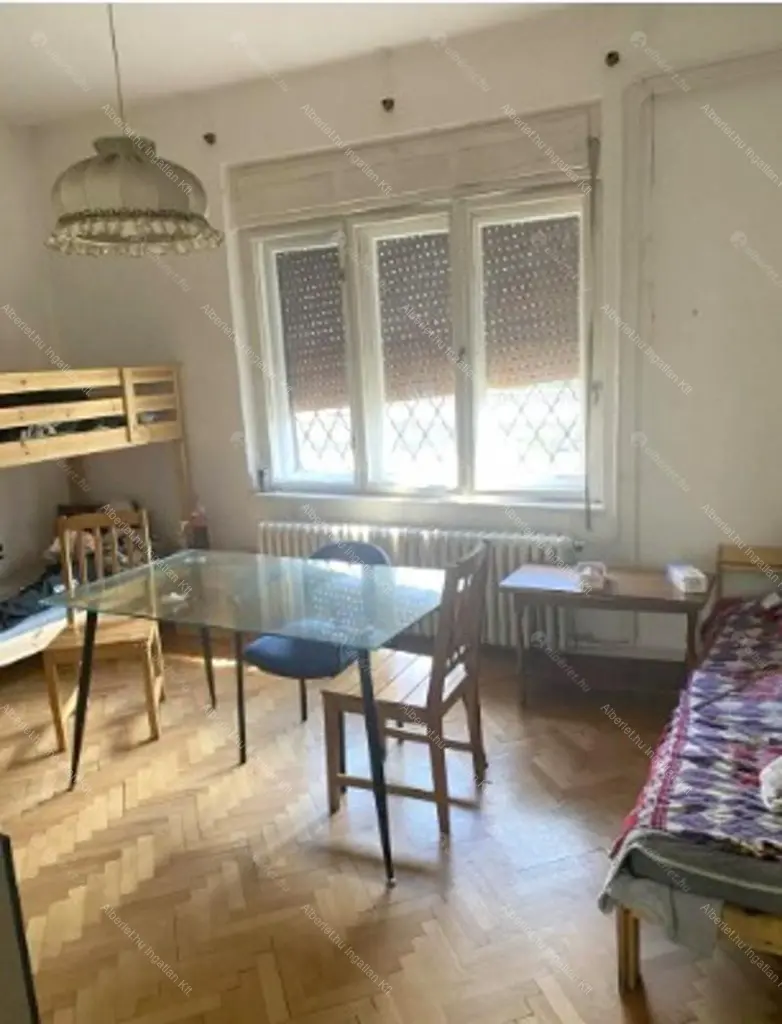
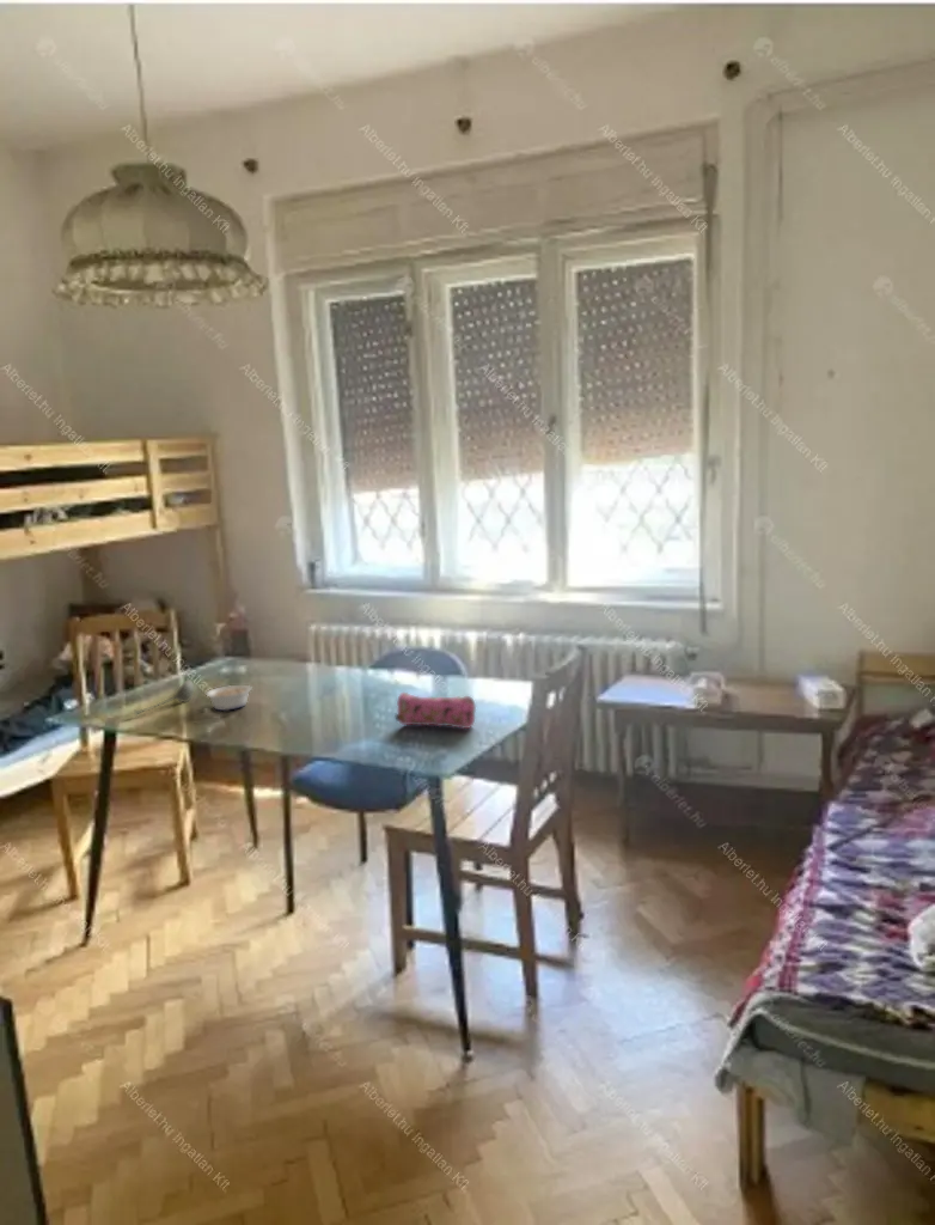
+ legume [195,684,253,712]
+ pencil case [393,691,477,730]
+ soupspoon [134,678,195,717]
